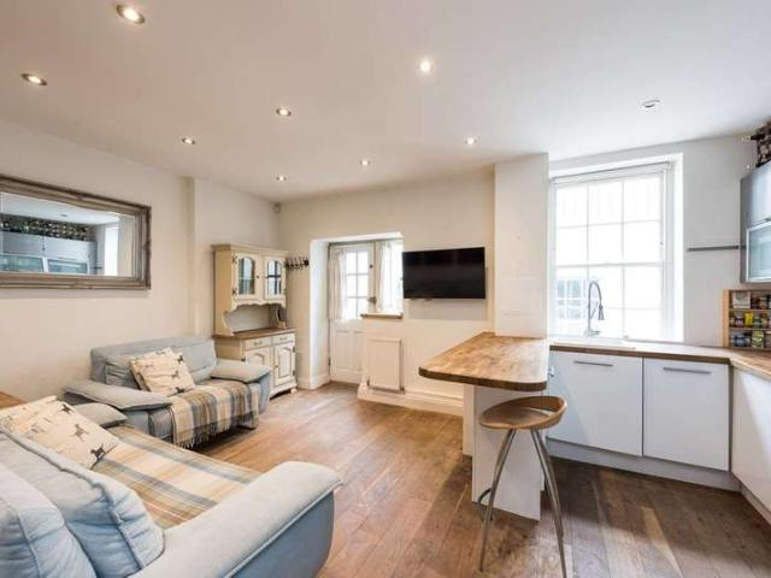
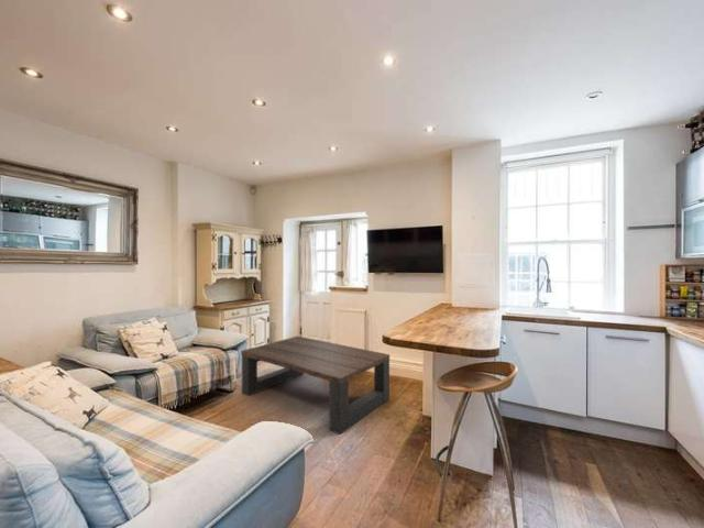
+ coffee table [240,336,391,436]
